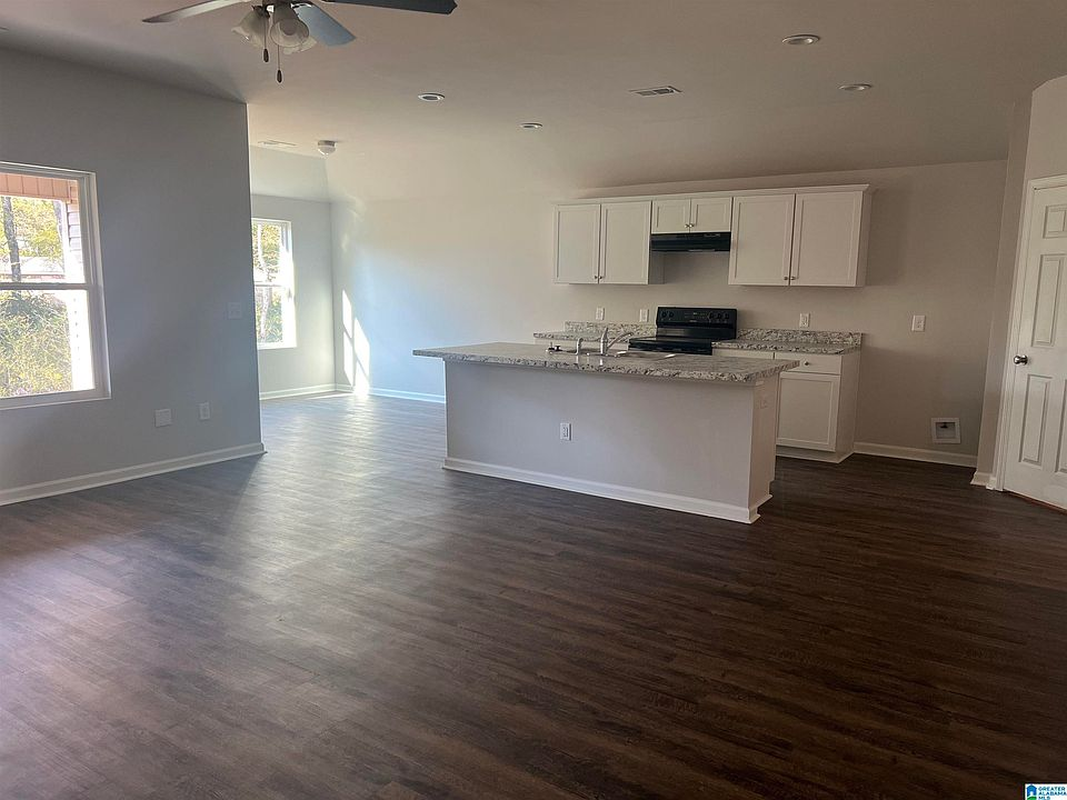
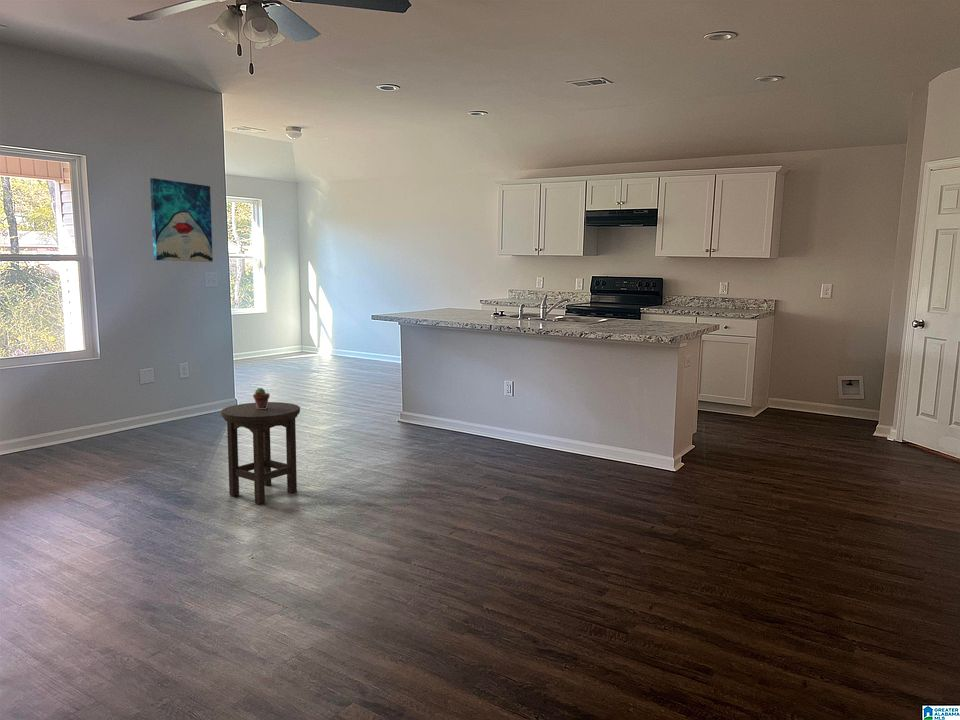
+ potted succulent [252,387,271,409]
+ wall art [149,177,214,263]
+ stool [220,401,301,505]
